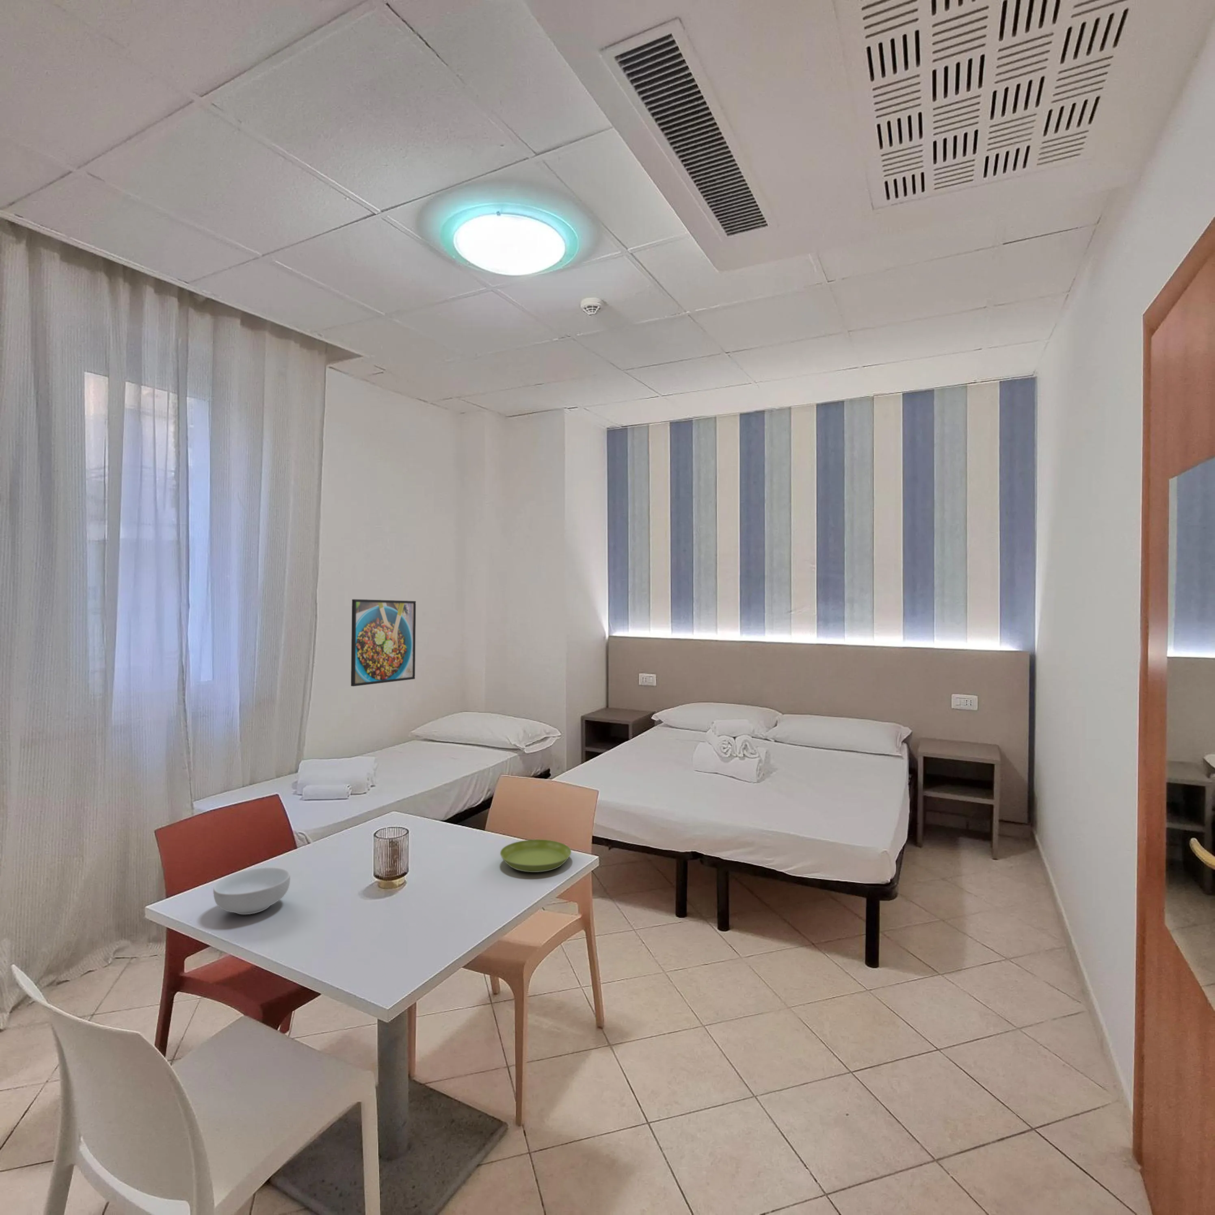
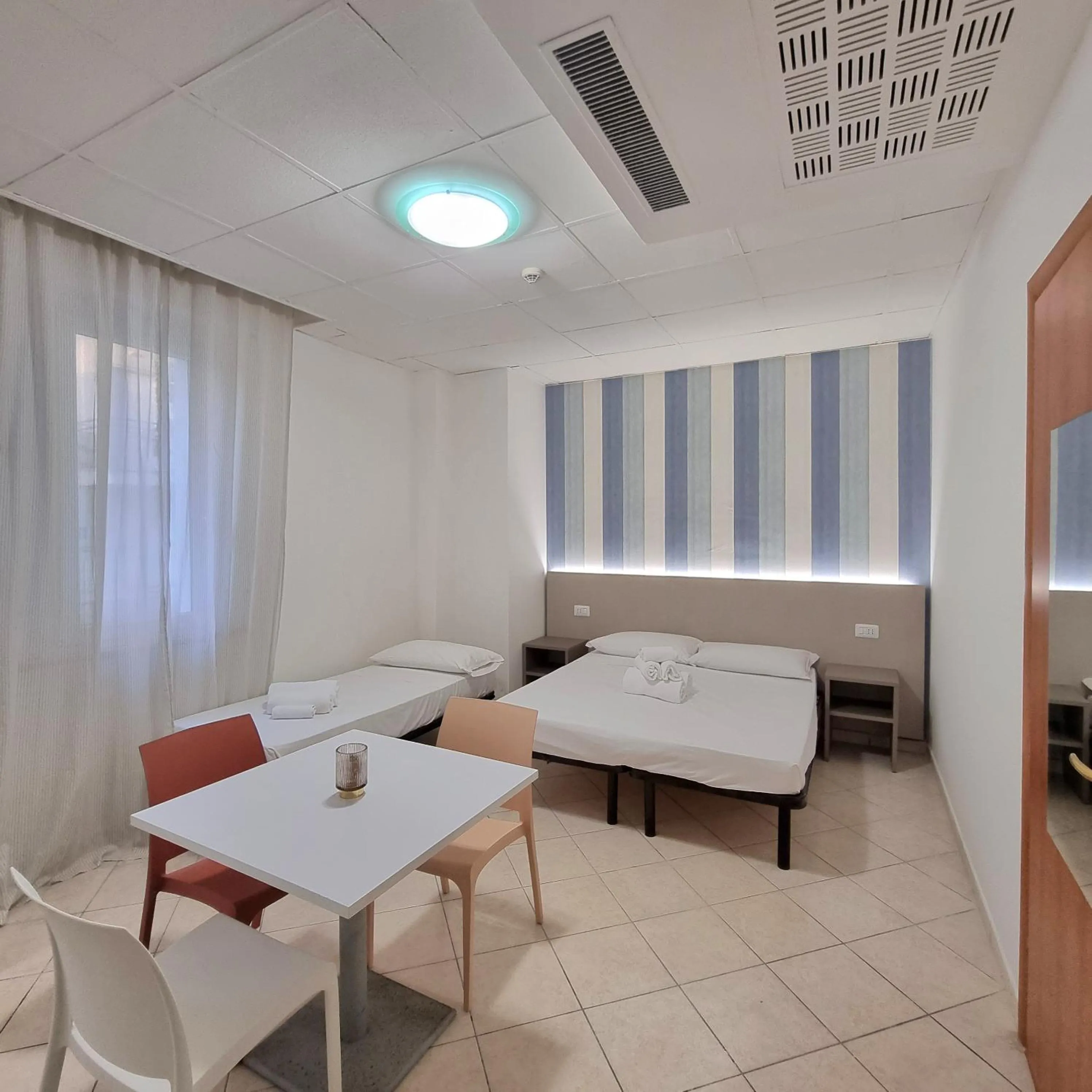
- saucer [500,839,572,872]
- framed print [350,599,416,686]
- cereal bowl [213,867,290,915]
